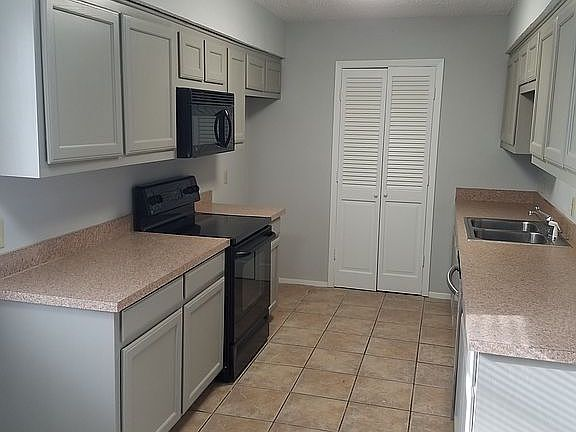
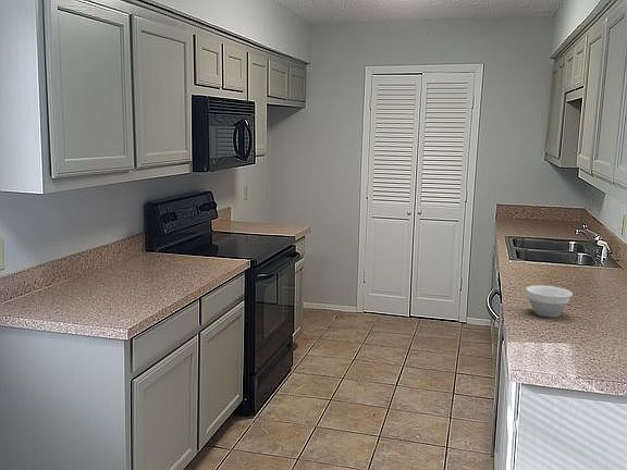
+ bowl [525,284,574,318]
